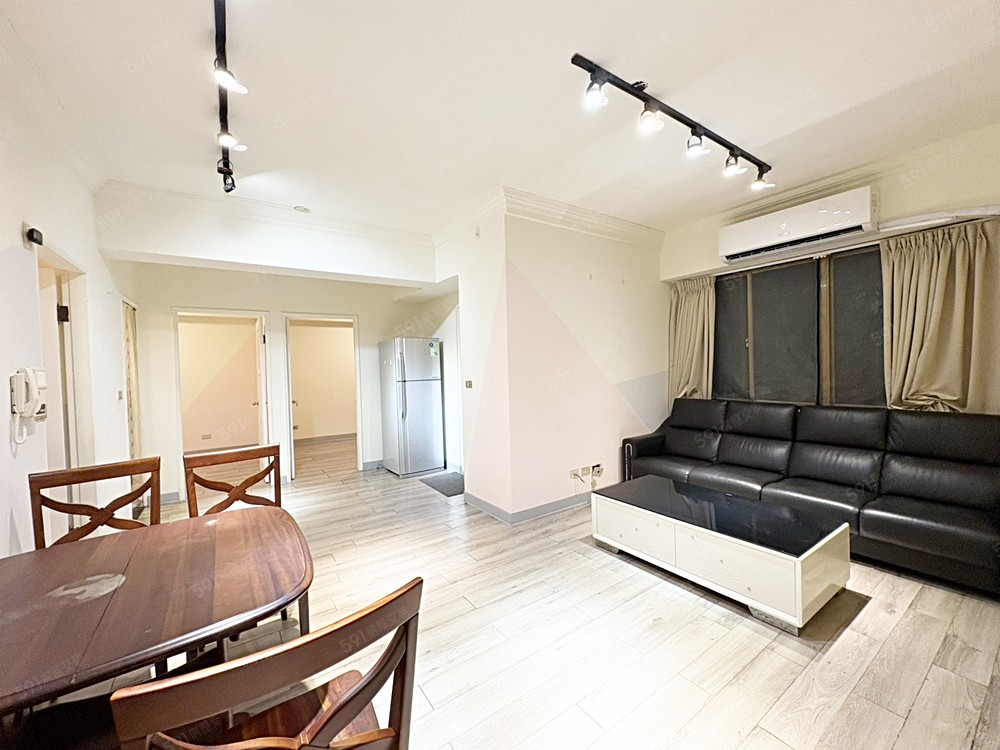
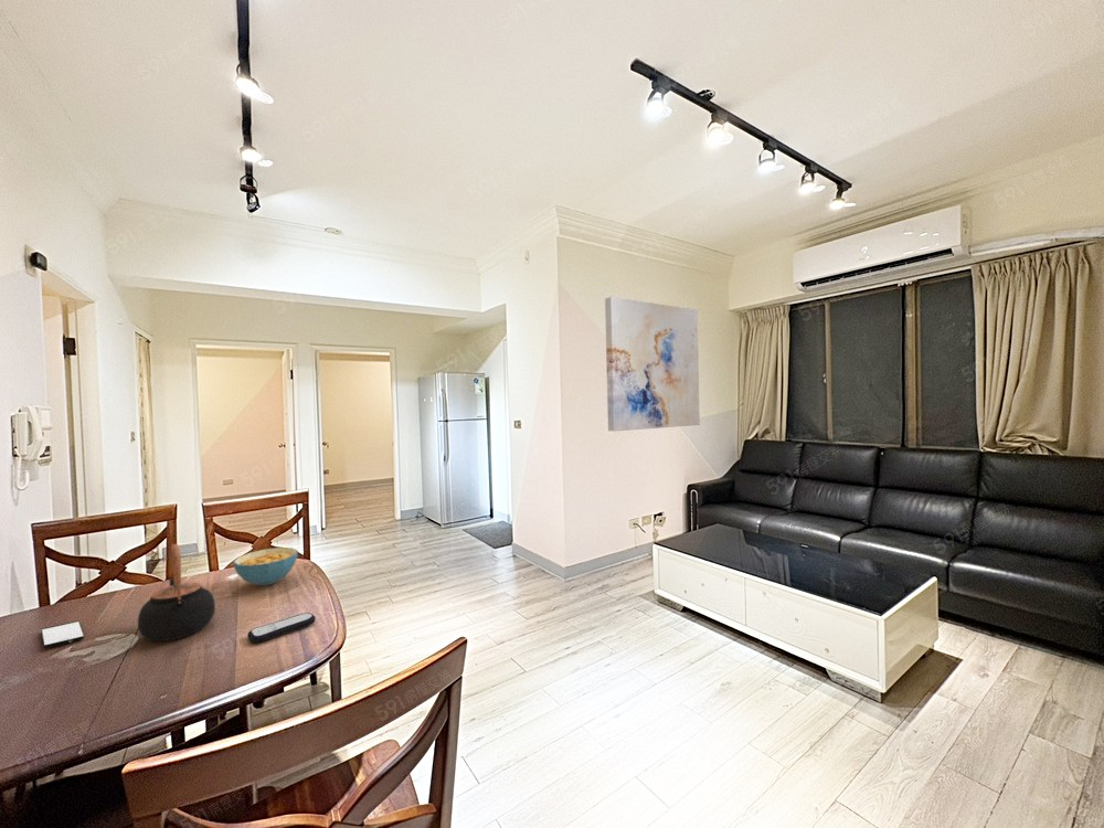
+ remote control [246,612,317,645]
+ cereal bowl [232,546,299,586]
+ wall art [604,296,701,433]
+ teapot [137,543,216,643]
+ smartphone [40,620,85,648]
